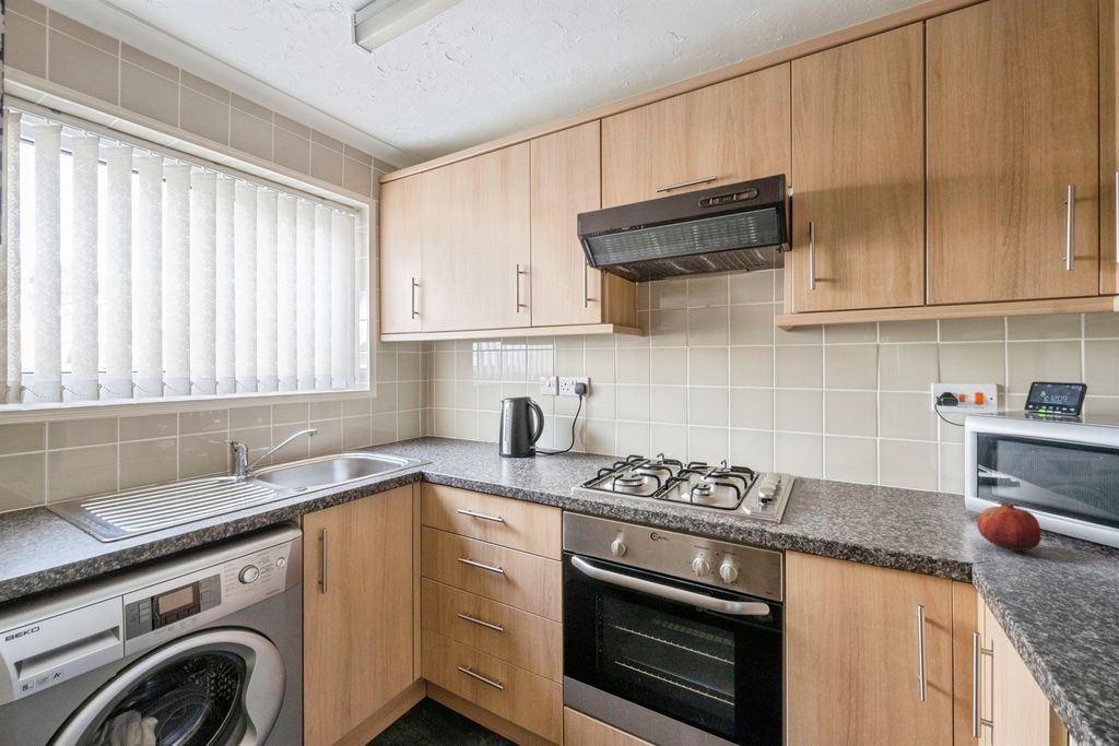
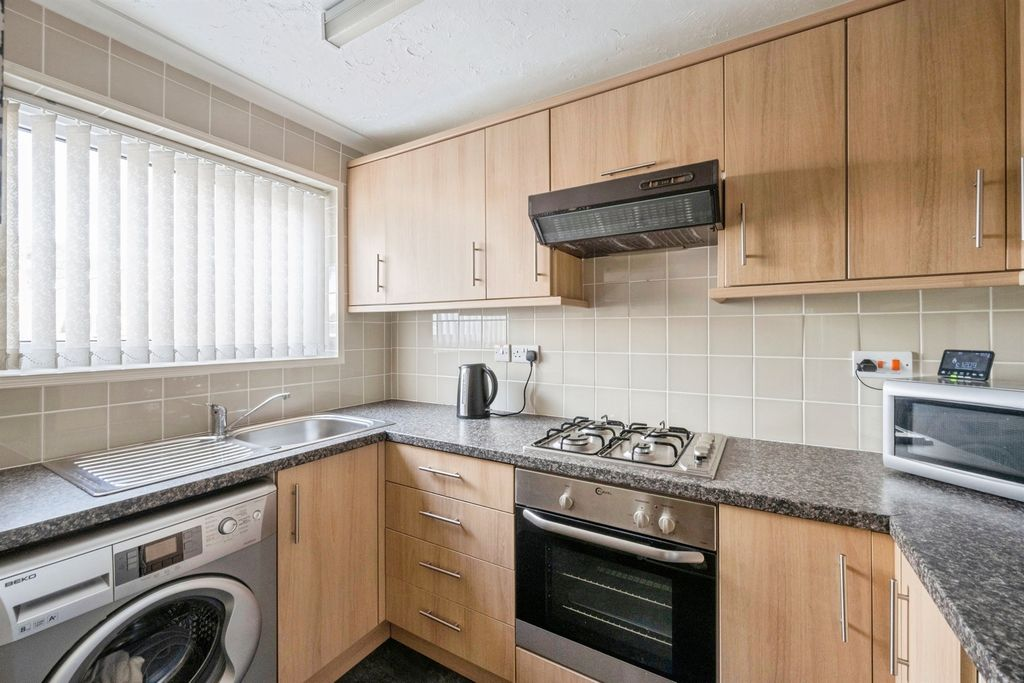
- fruit [976,501,1041,552]
